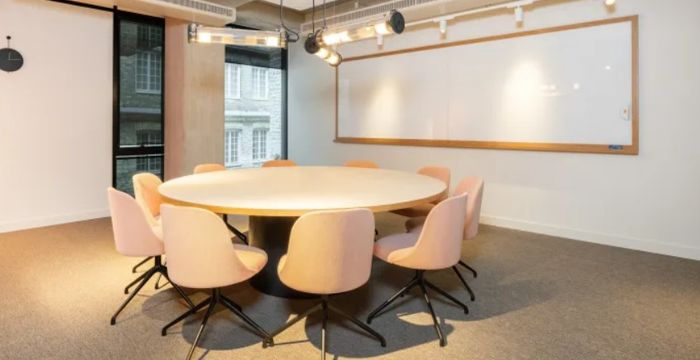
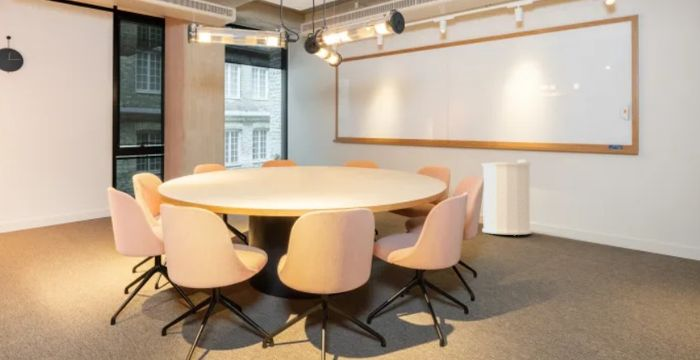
+ trash can [481,159,532,236]
